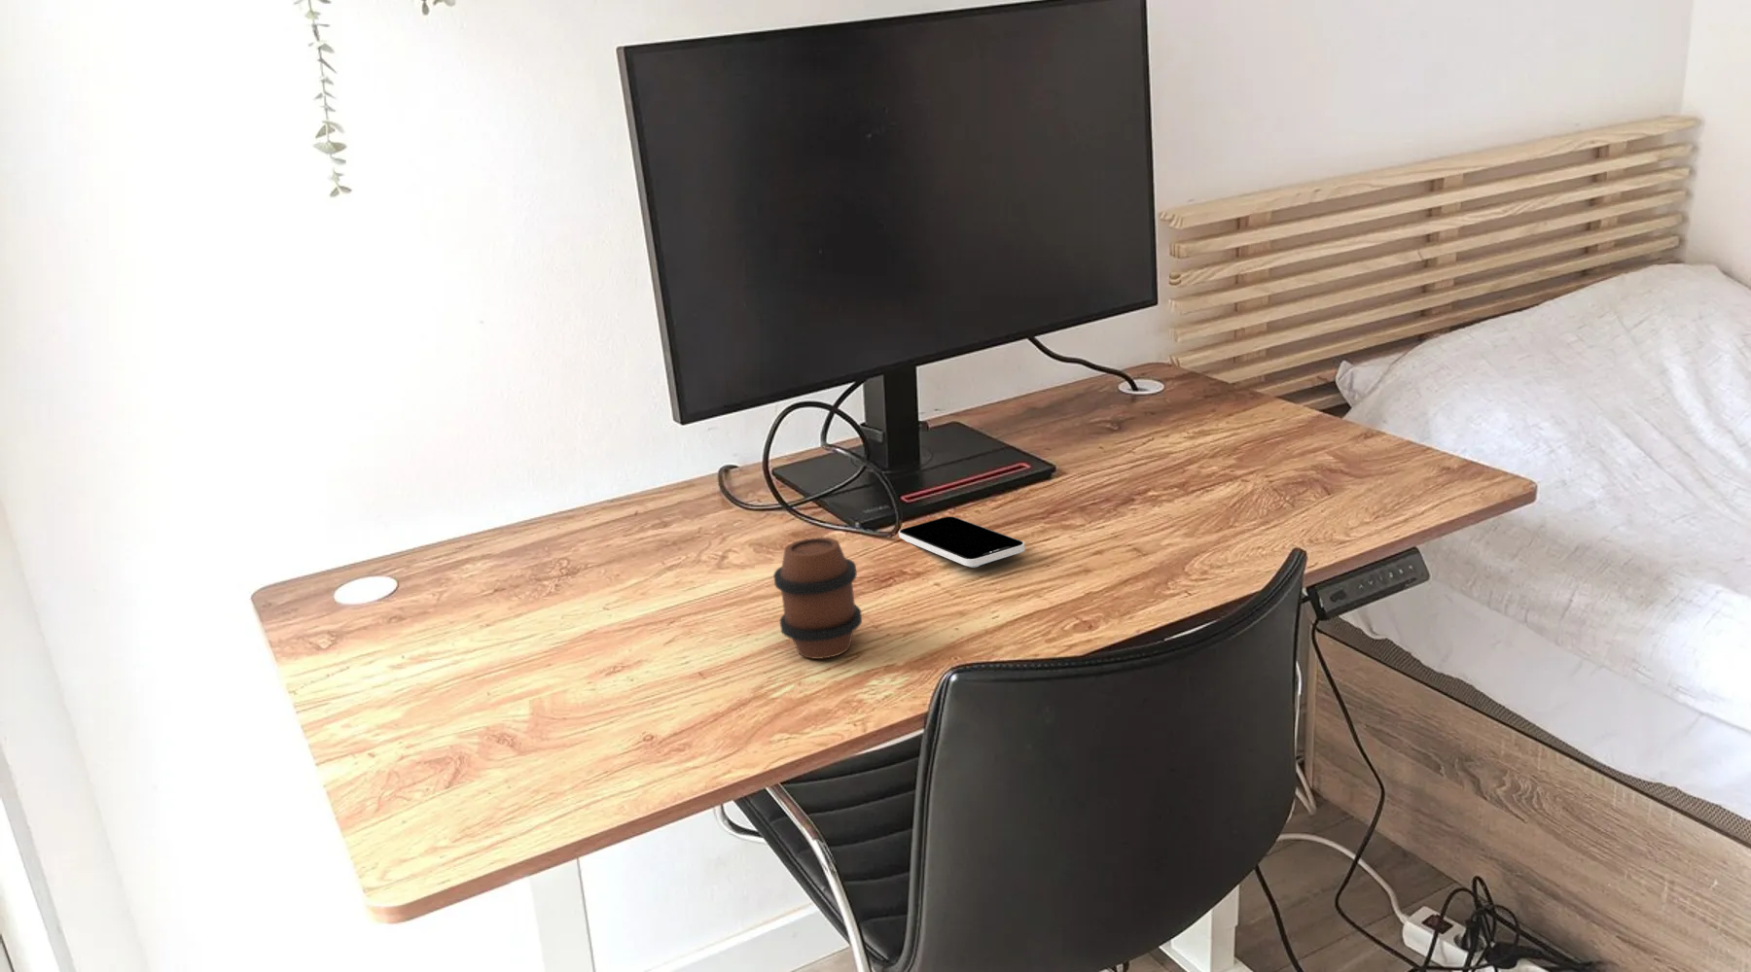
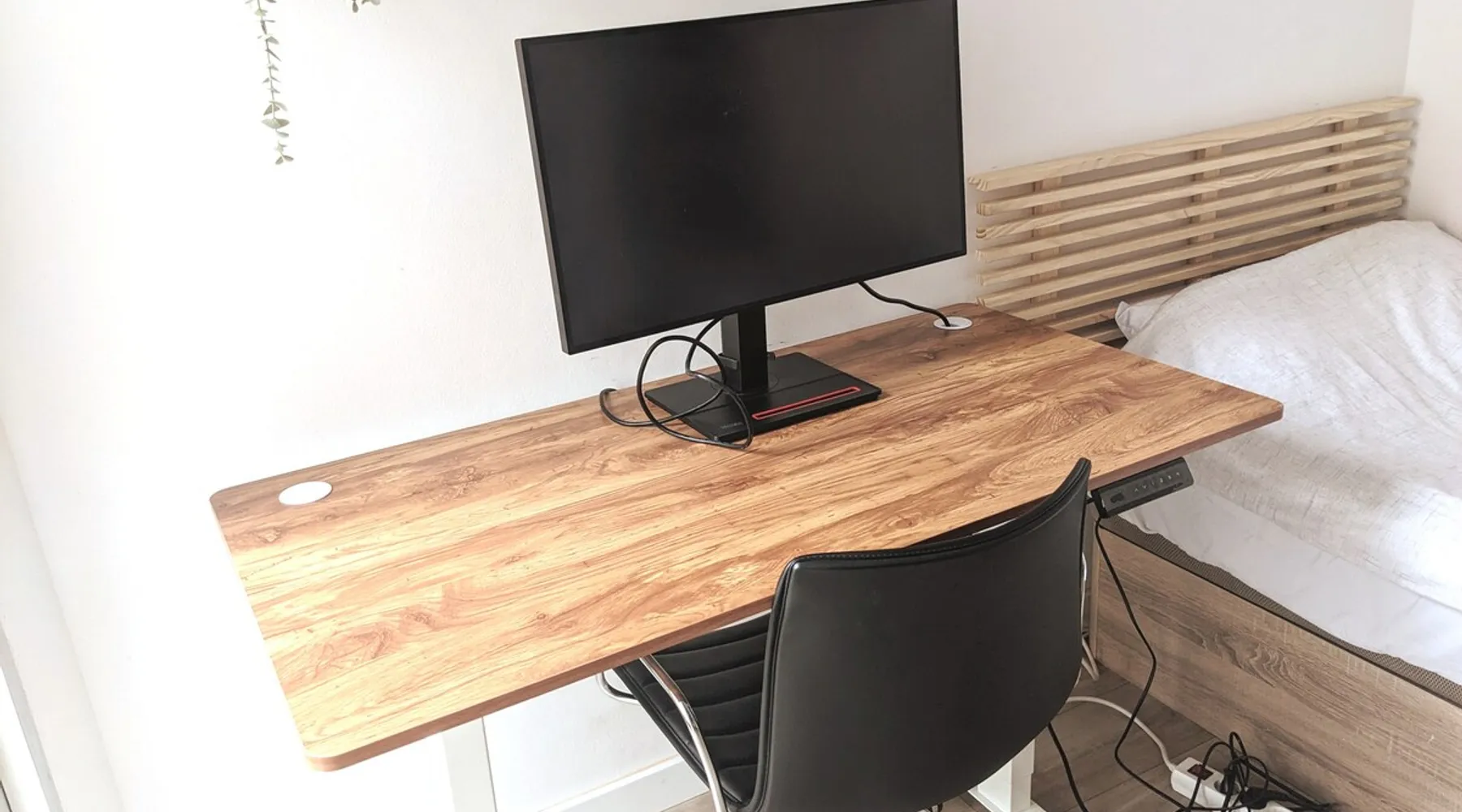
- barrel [772,536,862,660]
- smartphone [898,516,1026,569]
